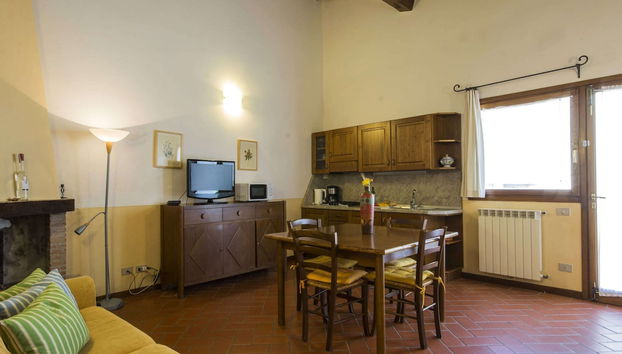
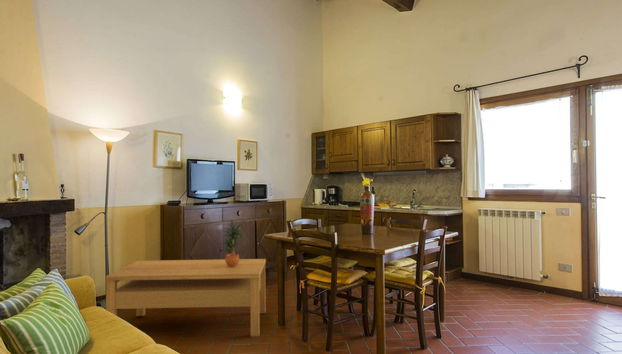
+ coffee table [105,258,267,337]
+ potted plant [221,219,245,267]
